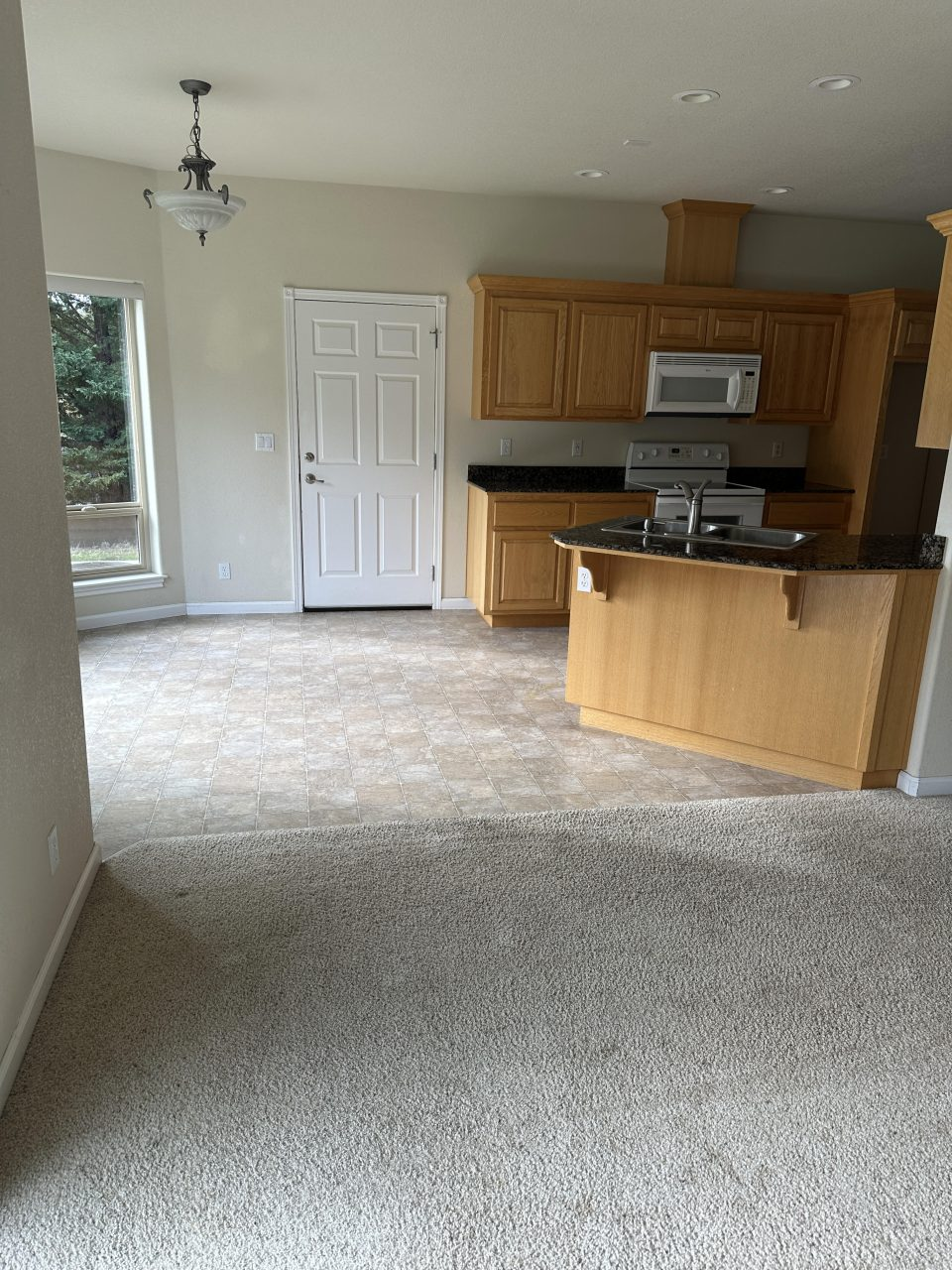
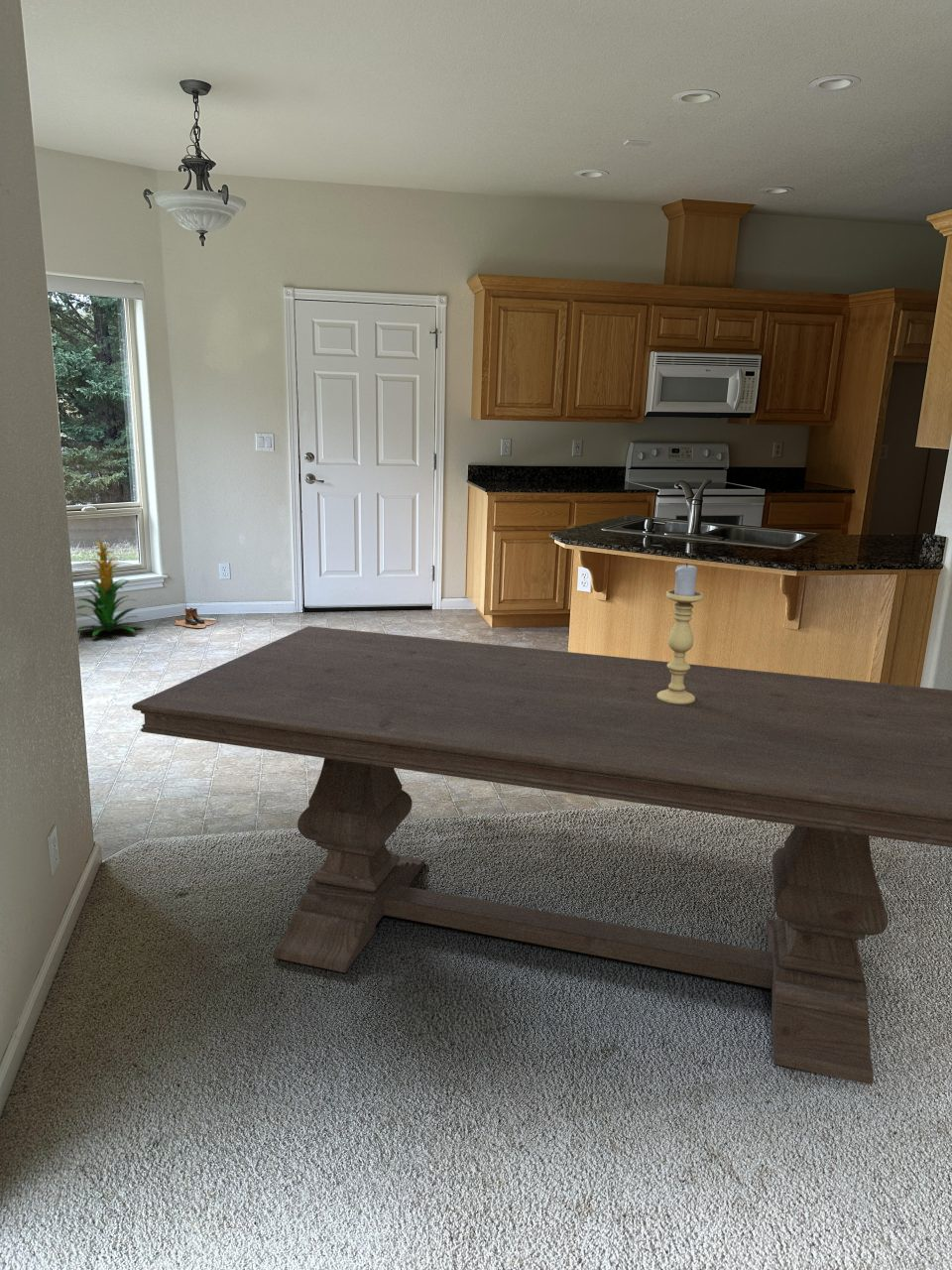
+ indoor plant [75,535,143,637]
+ dining table [131,625,952,1085]
+ boots [174,606,218,629]
+ candle holder [656,562,704,704]
